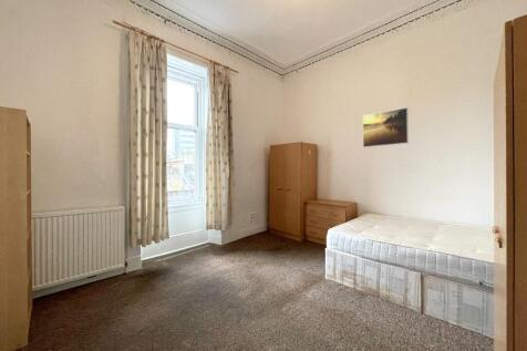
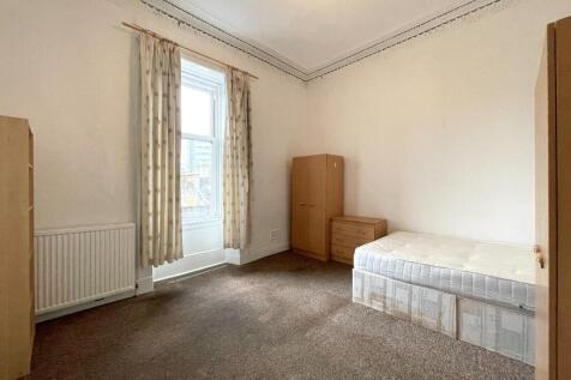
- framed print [362,106,410,148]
